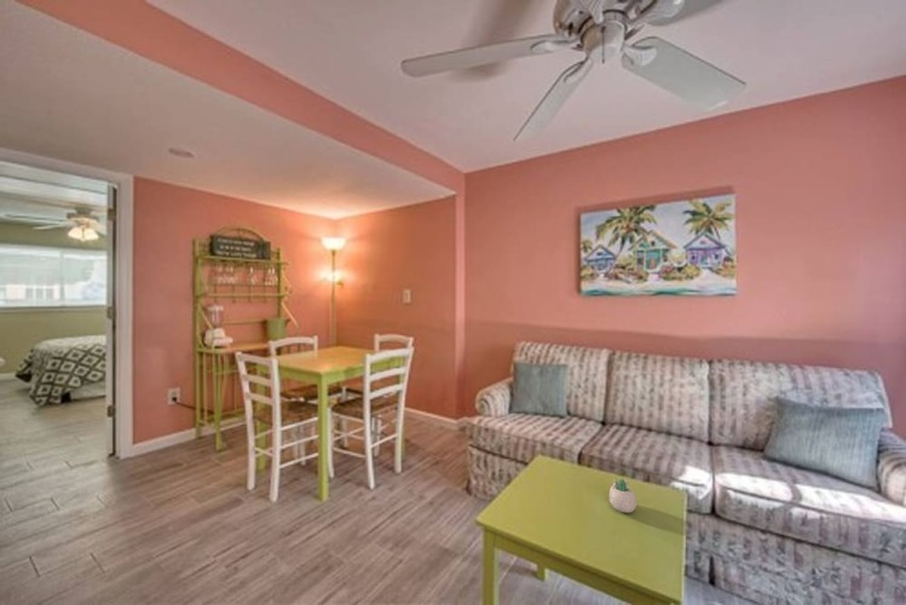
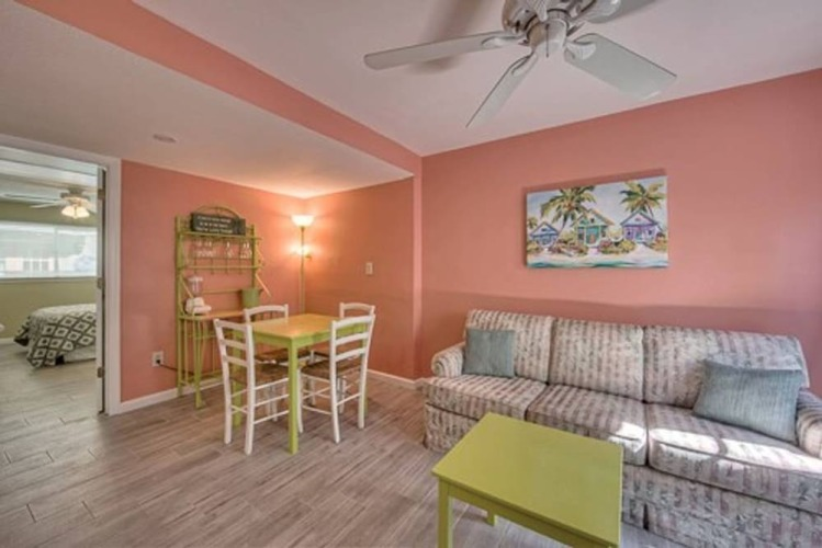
- succulent planter [608,478,637,514]
